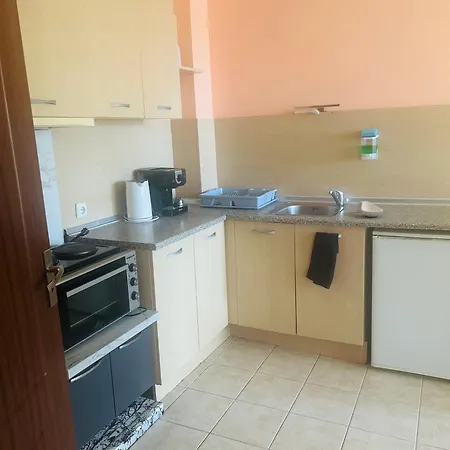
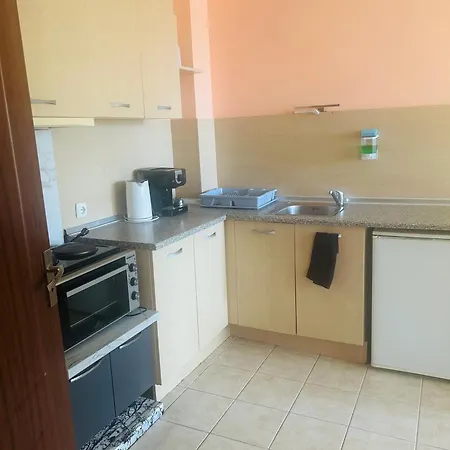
- spoon rest [355,200,384,218]
